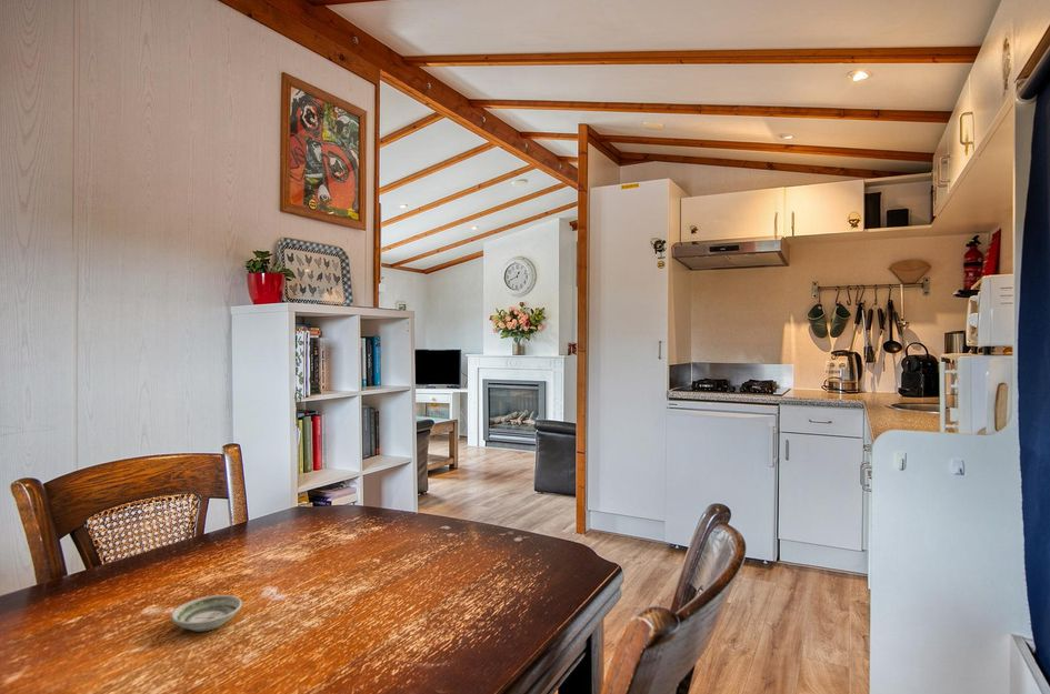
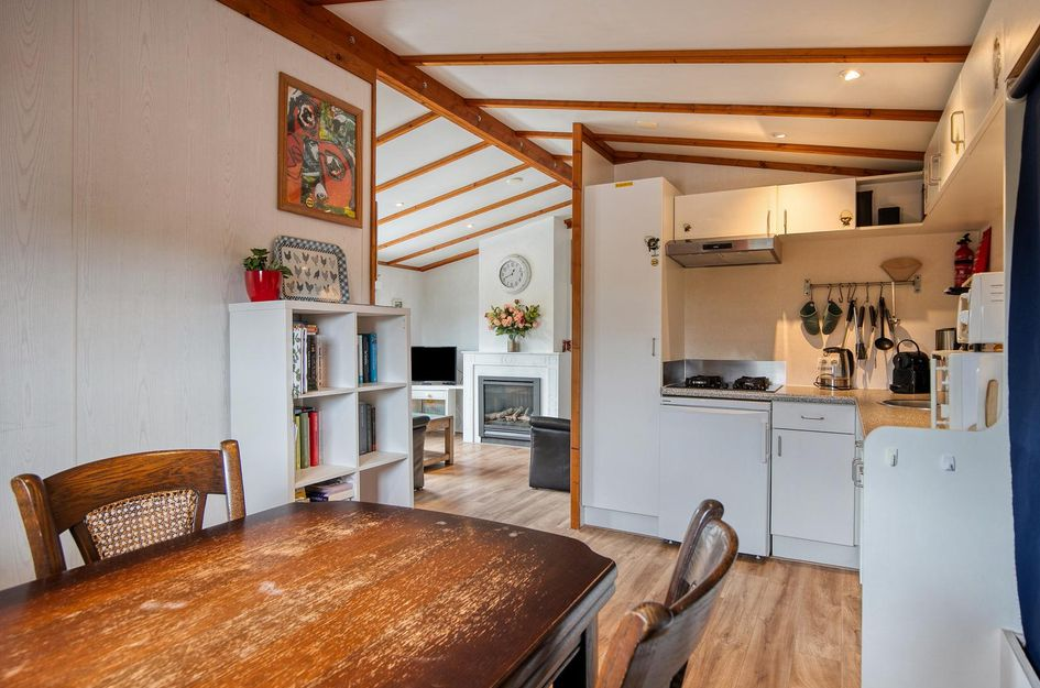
- saucer [170,594,243,632]
